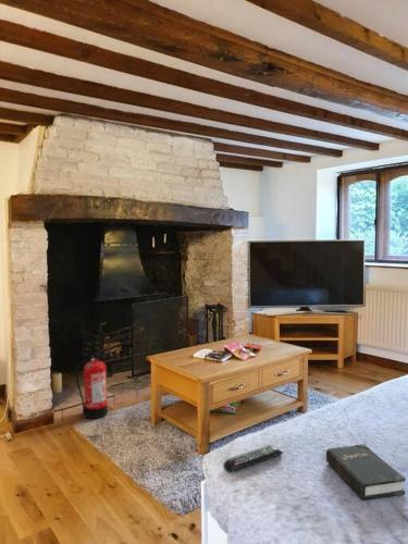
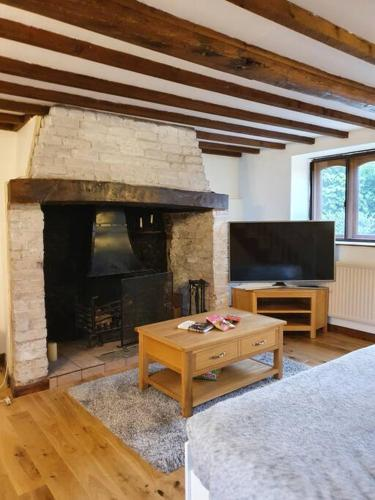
- hardback book [325,443,407,502]
- remote control [222,444,284,474]
- fire extinguisher [75,348,110,420]
